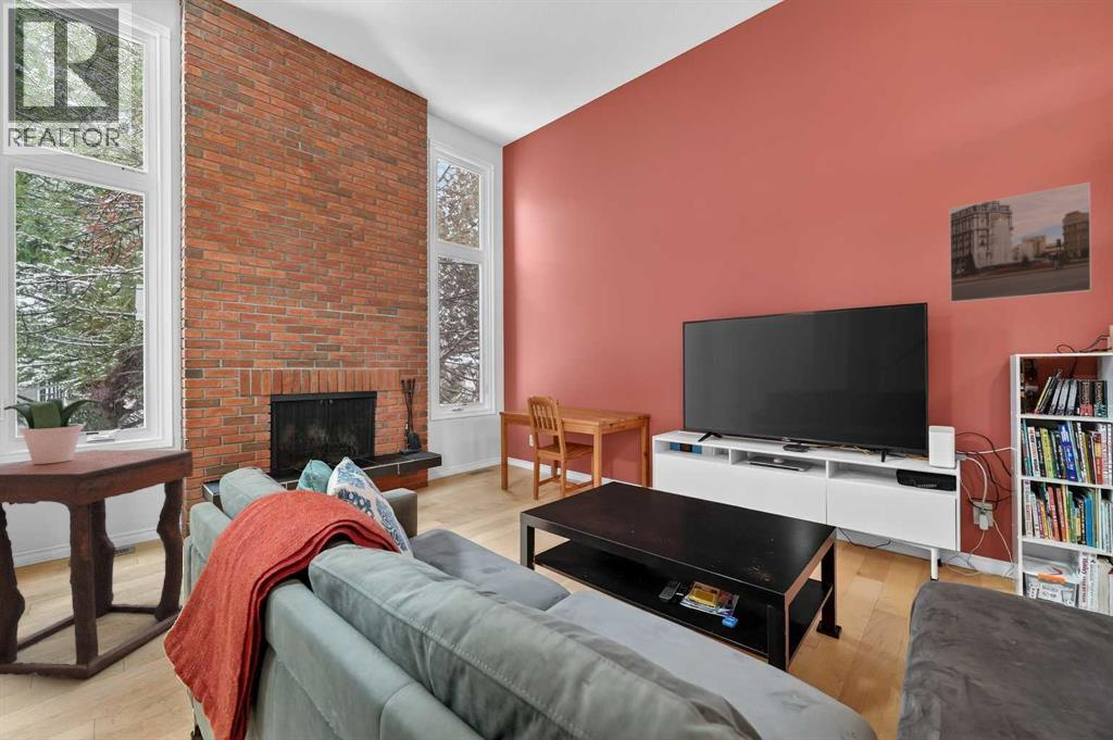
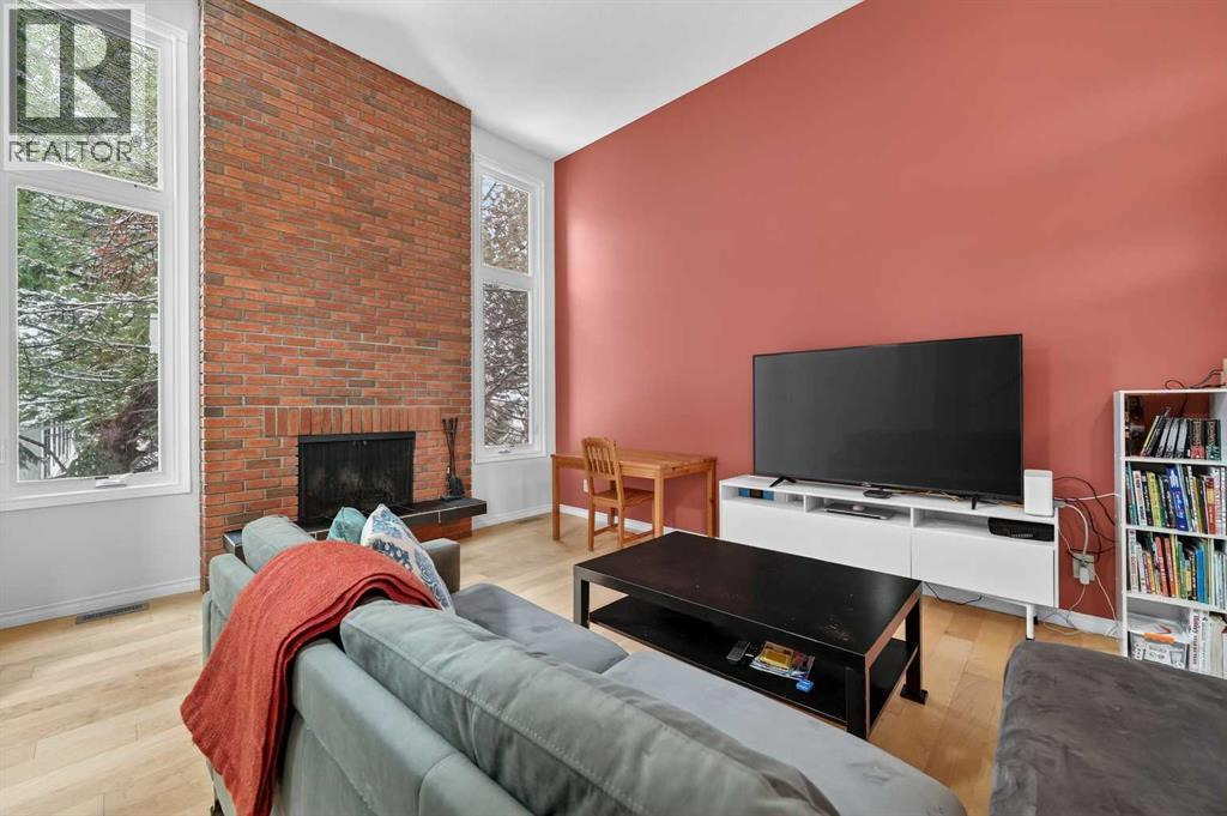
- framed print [948,180,1092,304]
- side table [0,449,195,679]
- potted plant [2,397,104,464]
